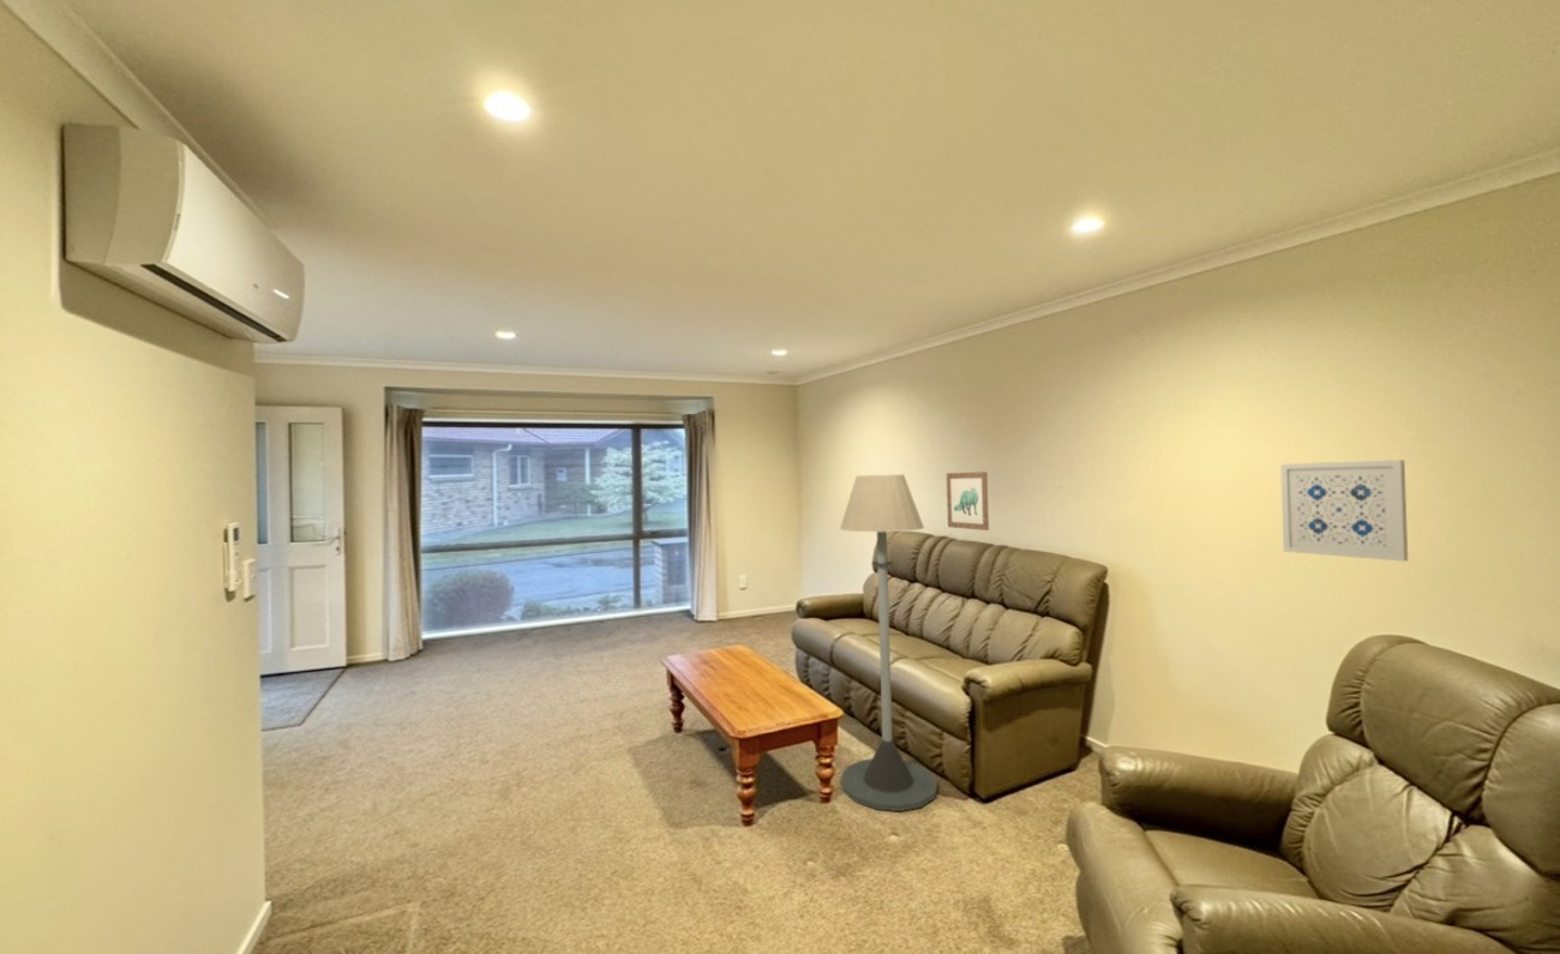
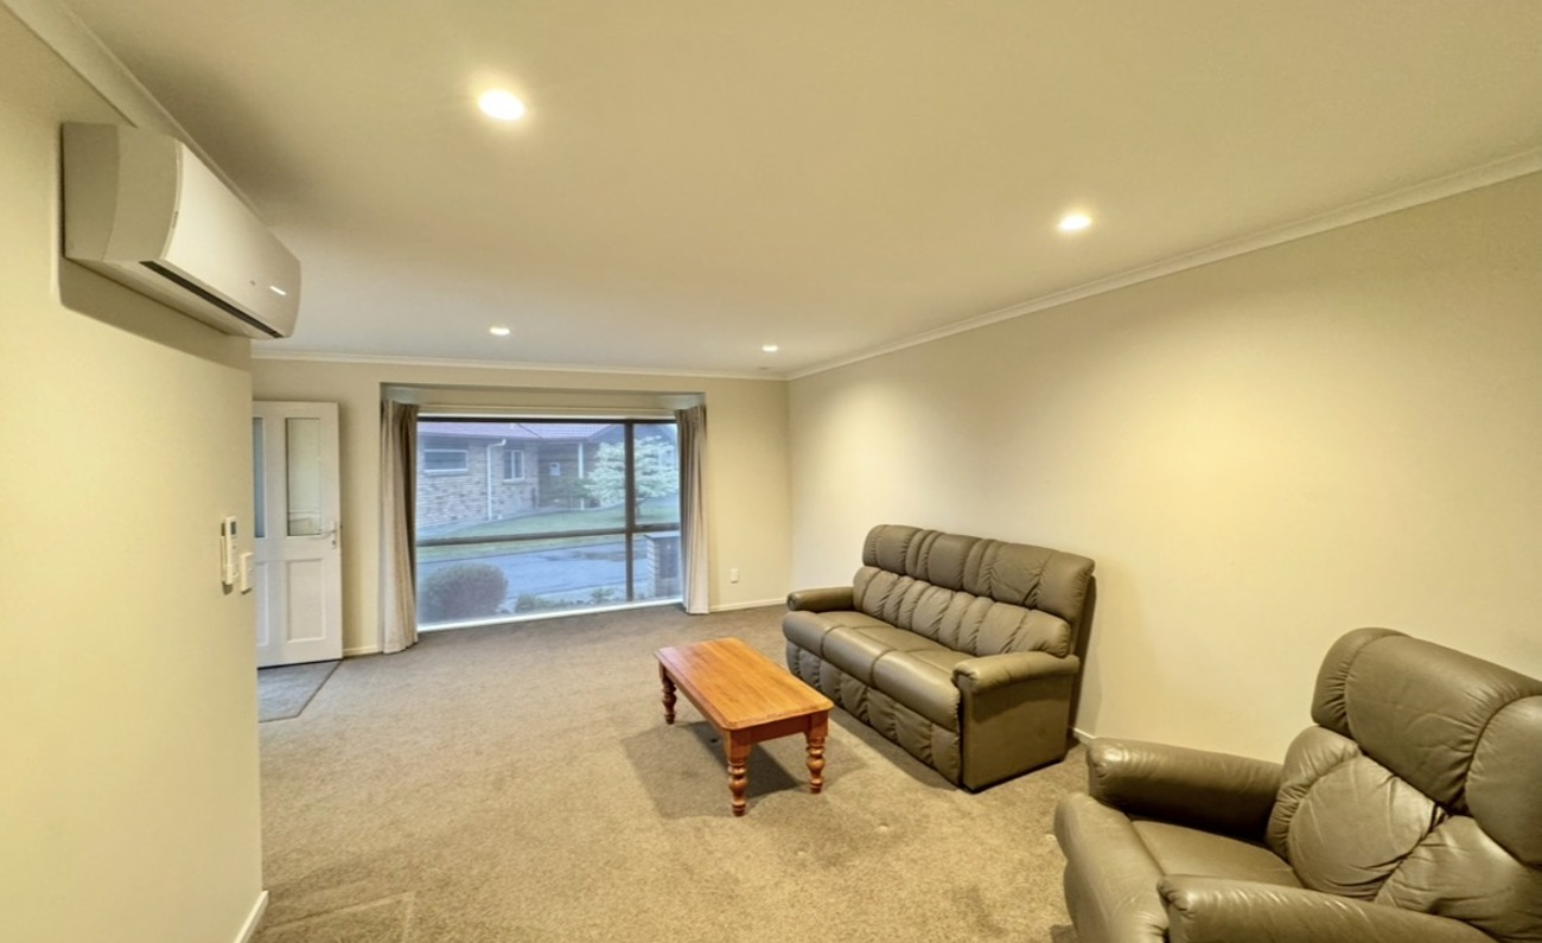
- wall art [1279,458,1409,563]
- floor lamp [839,474,938,812]
- wall art [946,470,990,532]
